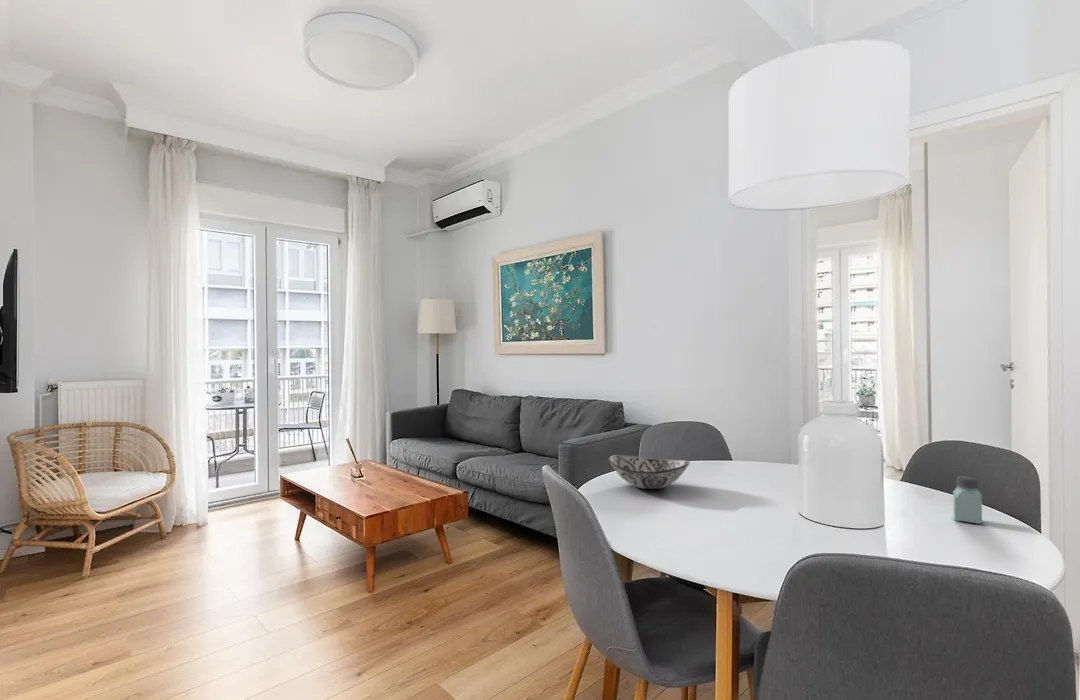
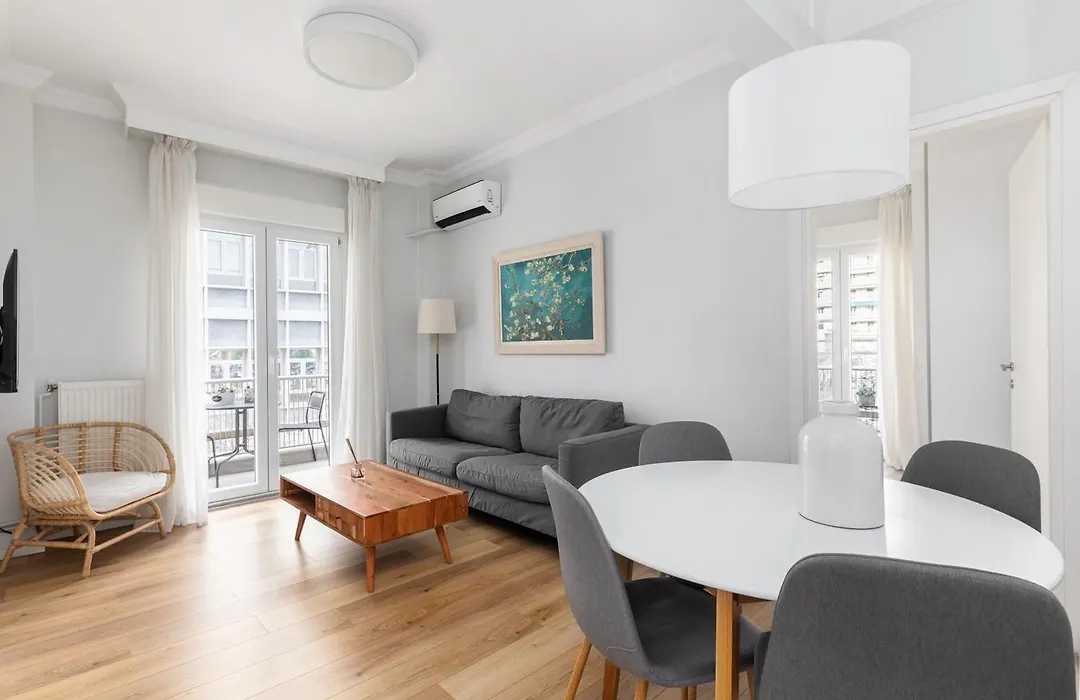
- decorative bowl [607,454,691,490]
- saltshaker [952,475,983,525]
